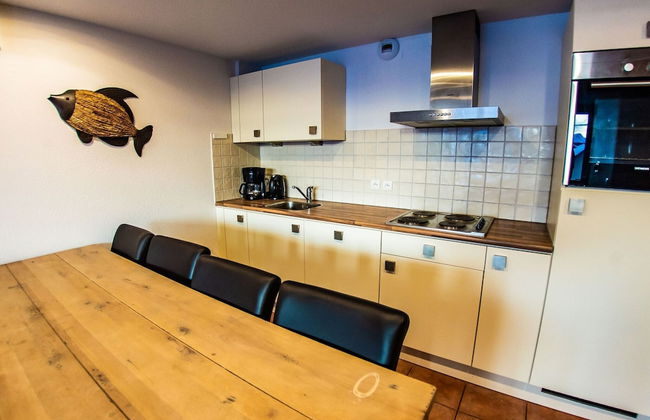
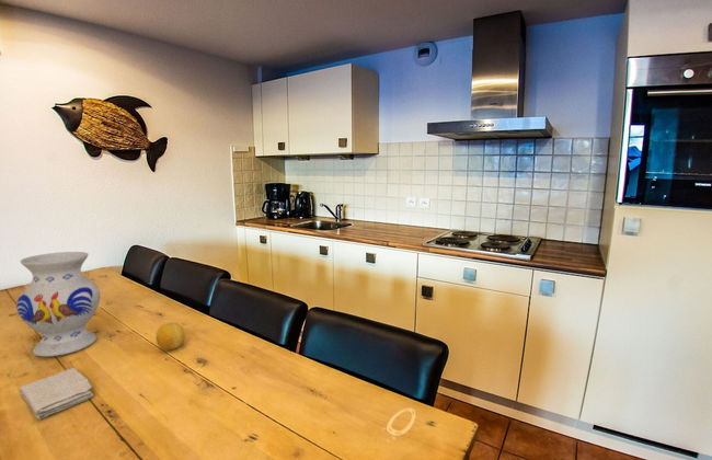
+ washcloth [18,367,94,421]
+ vase [15,251,102,358]
+ fruit [154,322,186,352]
